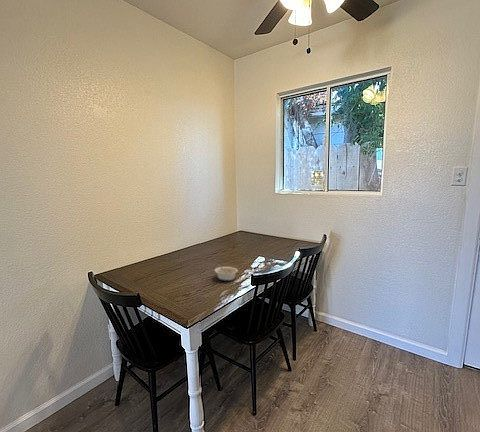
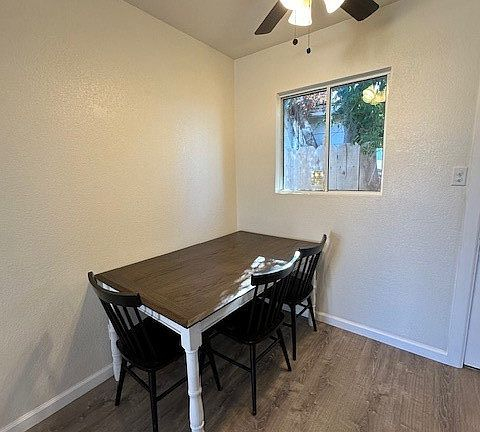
- legume [214,263,239,282]
